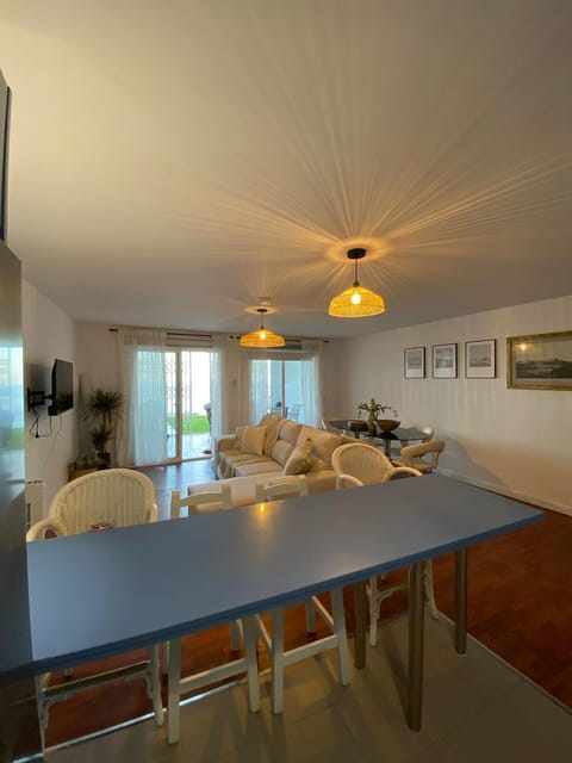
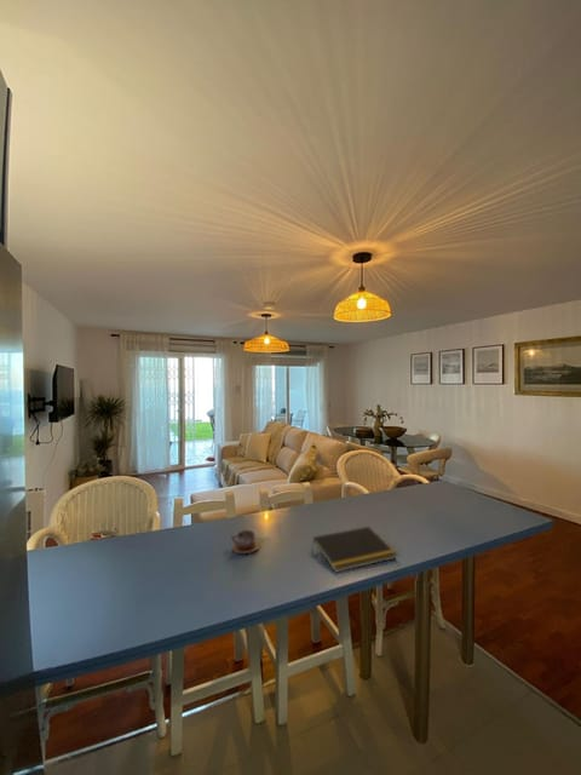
+ cup [230,529,260,555]
+ notepad [311,526,398,574]
